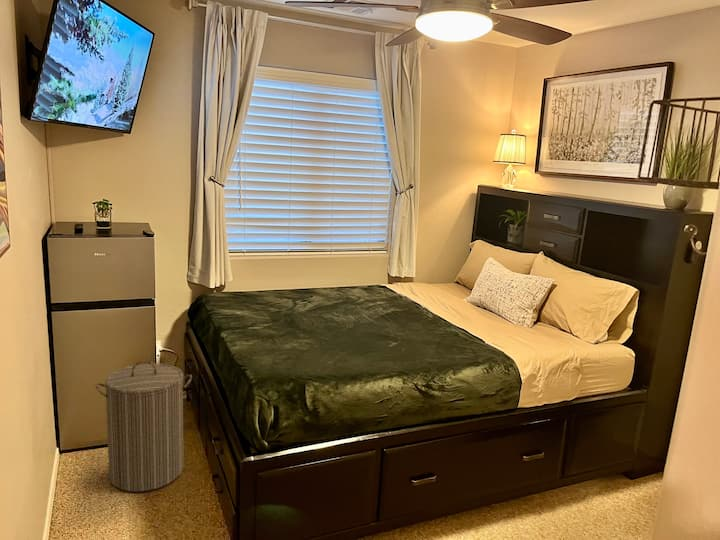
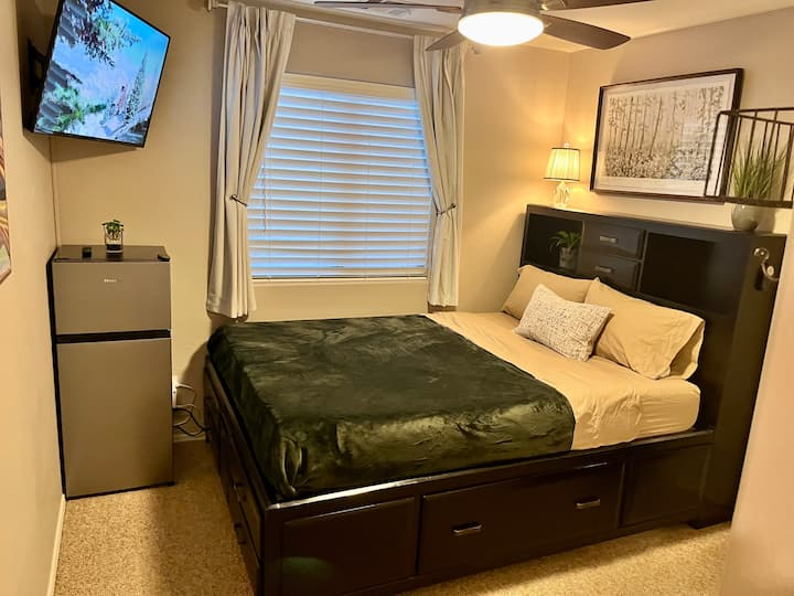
- laundry hamper [95,360,193,493]
